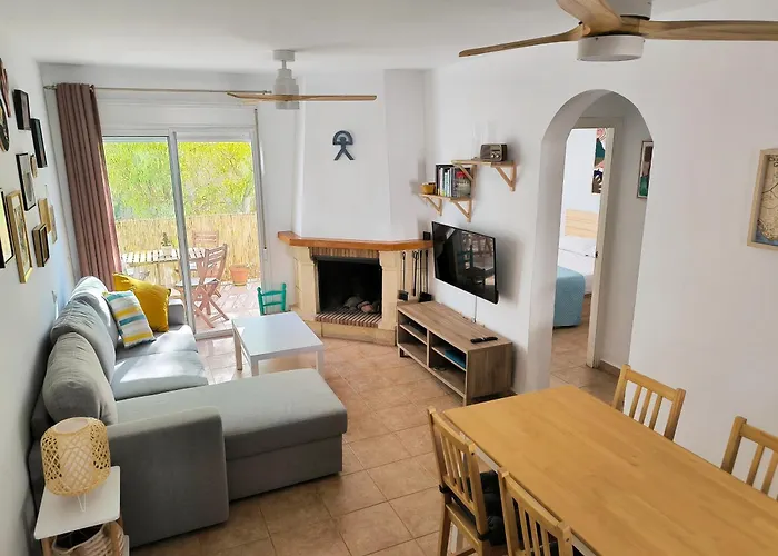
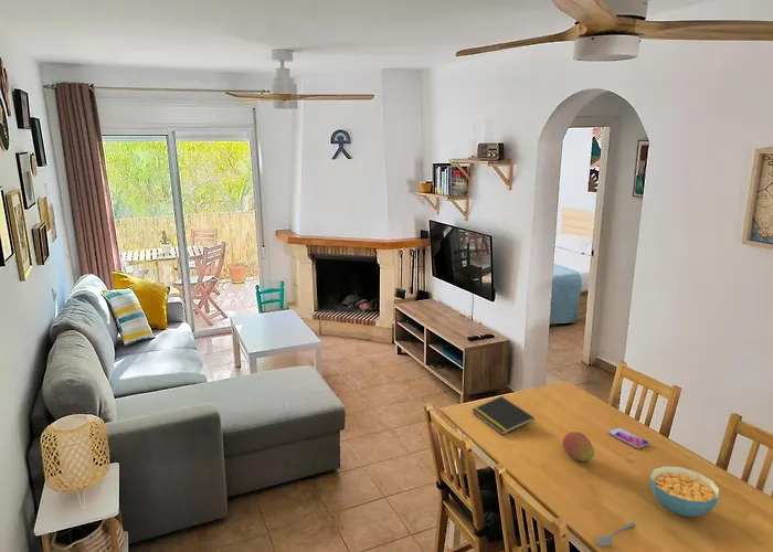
+ smartphone [606,426,650,449]
+ spoon [594,522,636,546]
+ fruit [562,431,595,463]
+ cereal bowl [648,465,721,518]
+ notepad [472,395,536,436]
